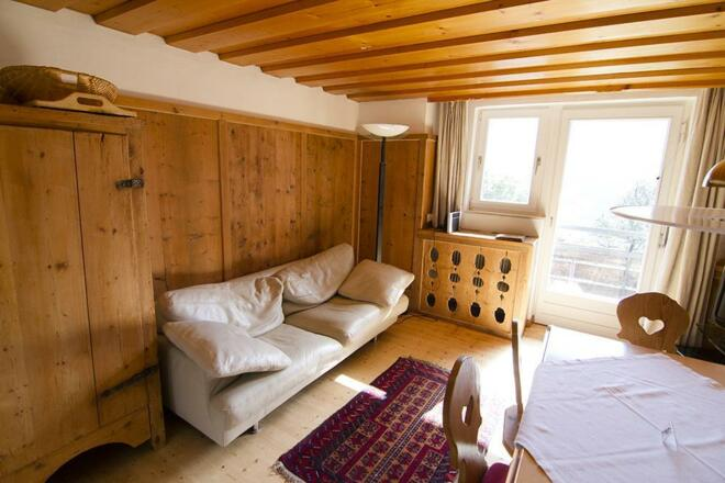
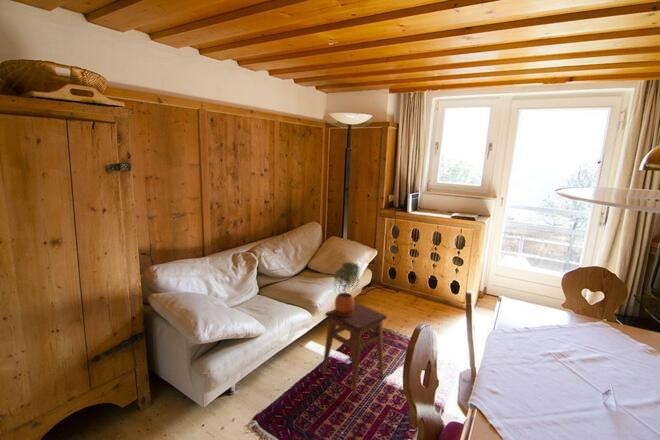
+ potted plant [333,261,361,316]
+ stool [321,301,388,397]
